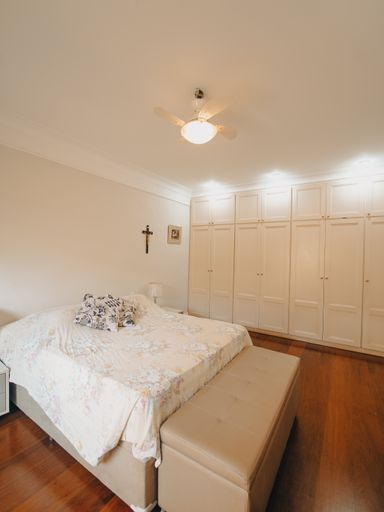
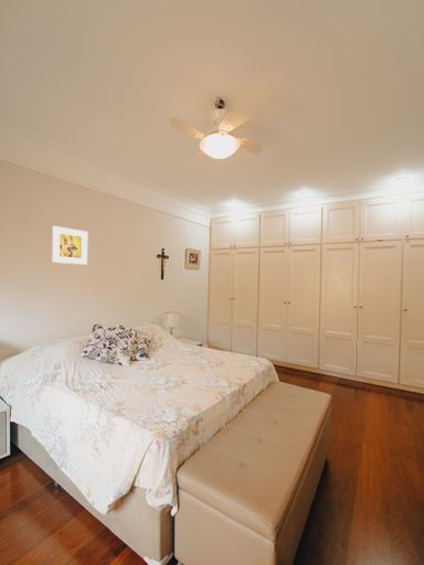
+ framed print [51,225,88,266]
